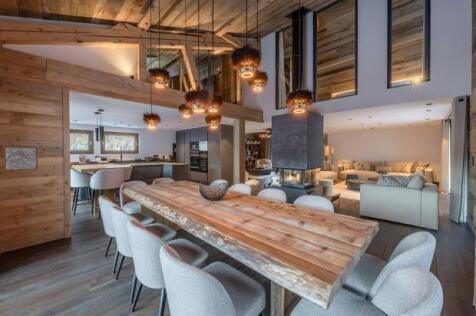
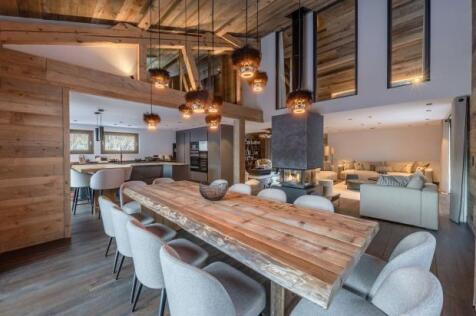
- wall art [3,146,39,172]
